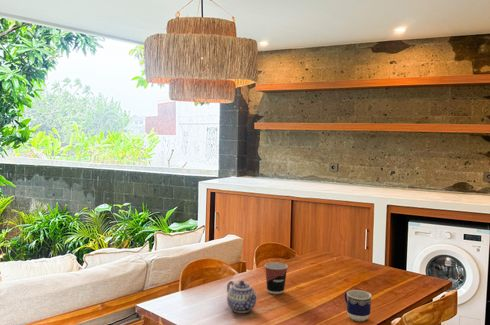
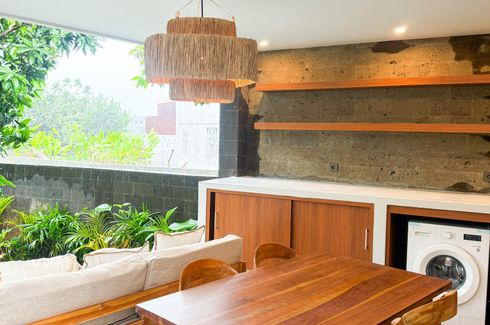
- cup [264,261,289,295]
- teapot [226,280,259,314]
- cup [344,289,373,322]
